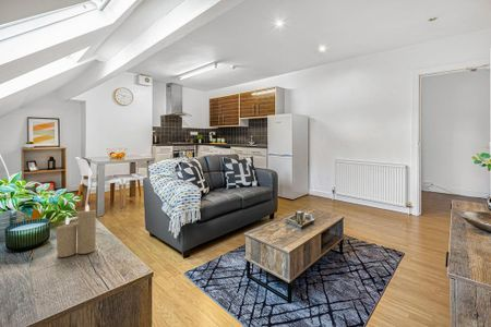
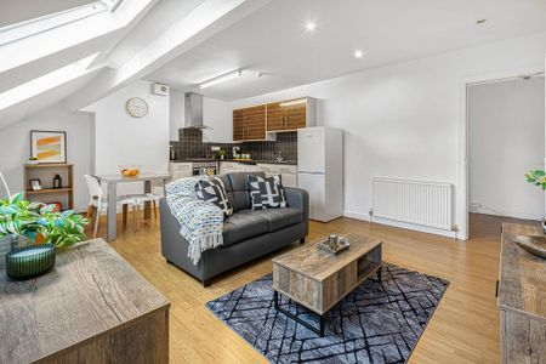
- candle [56,203,97,258]
